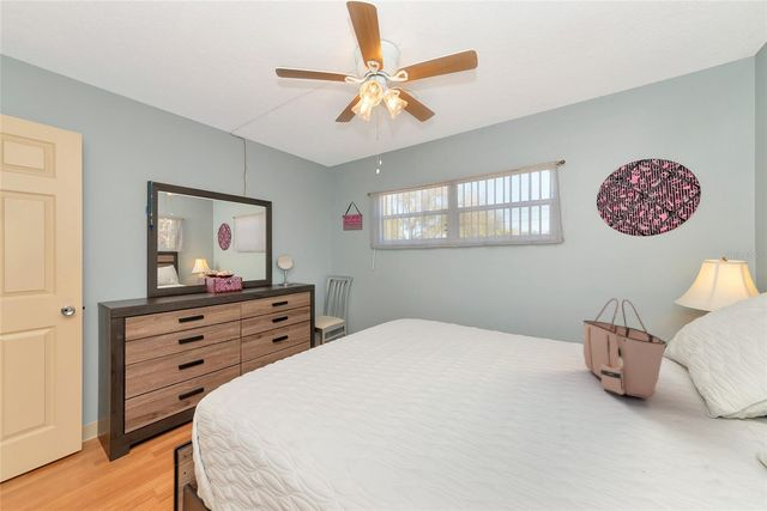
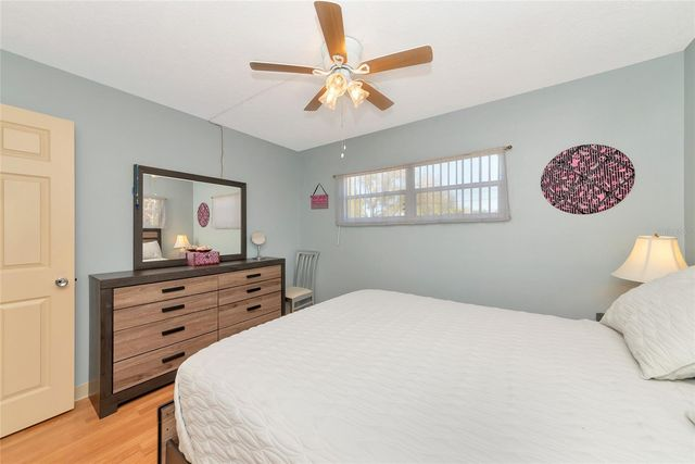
- tote bag [582,297,668,399]
